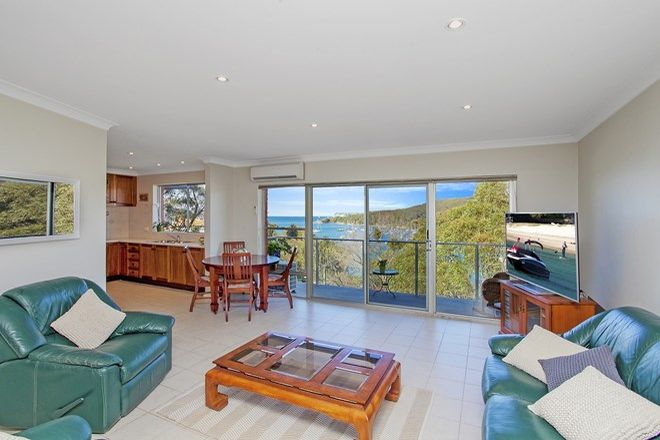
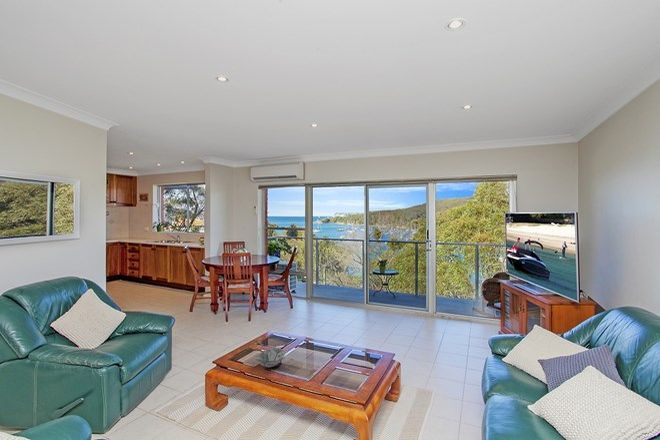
+ decorative bowl [255,347,286,368]
